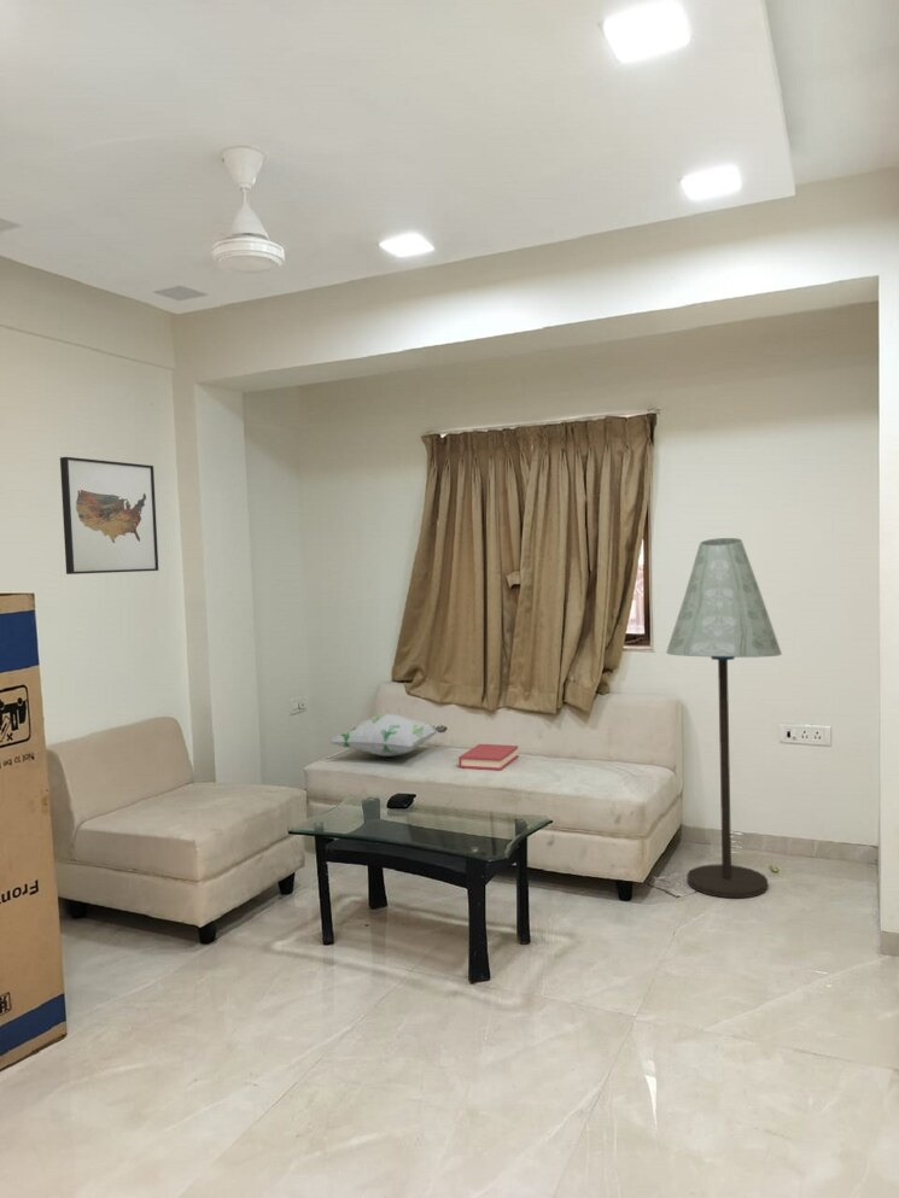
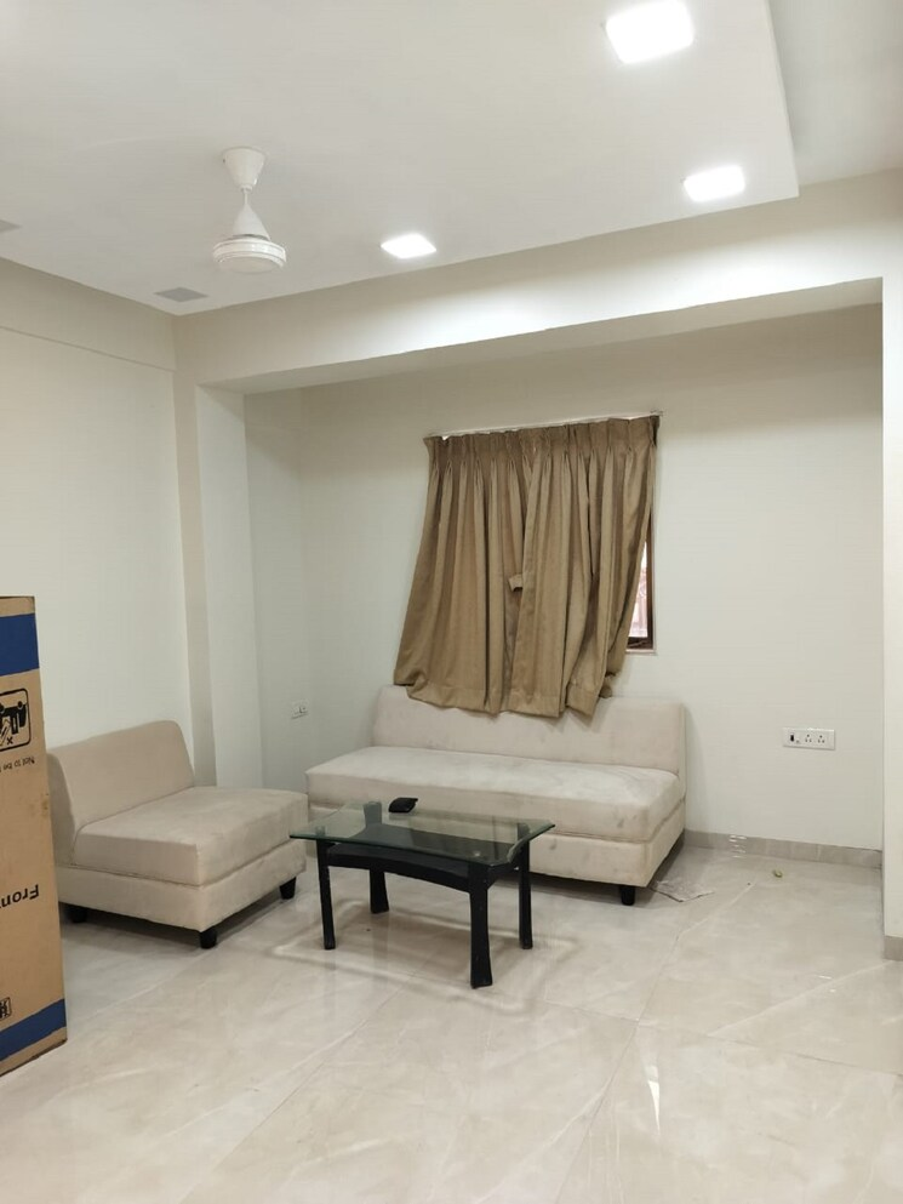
- hardback book [457,743,520,772]
- decorative pillow [329,713,449,758]
- floor lamp [665,537,783,900]
- wall art [59,456,159,575]
